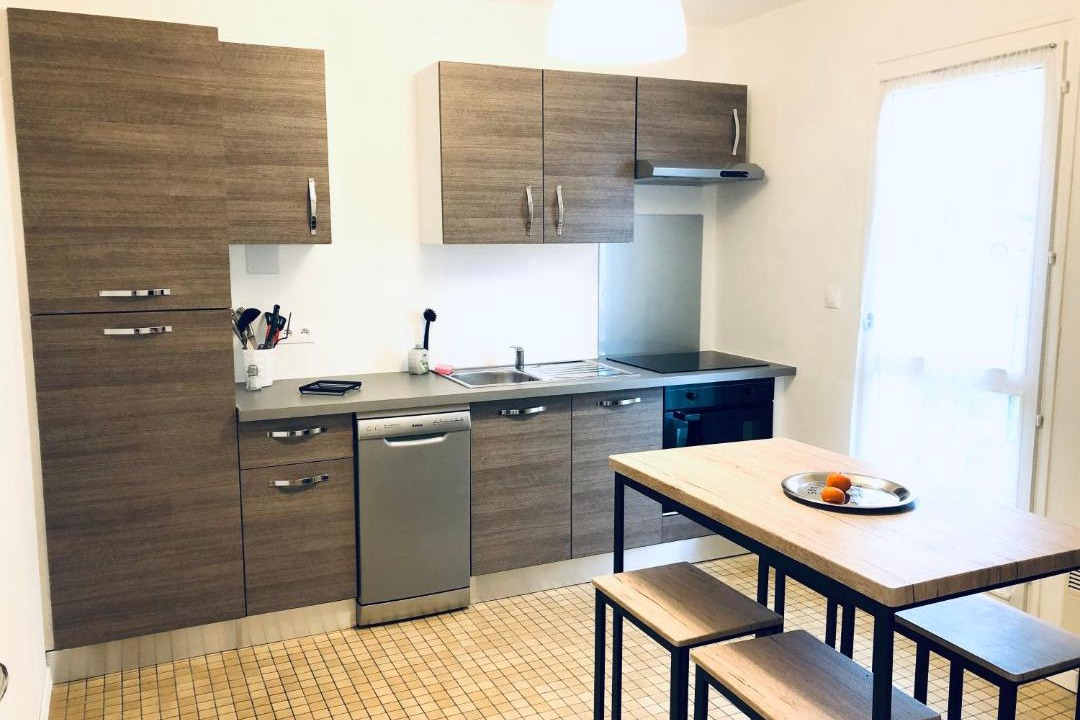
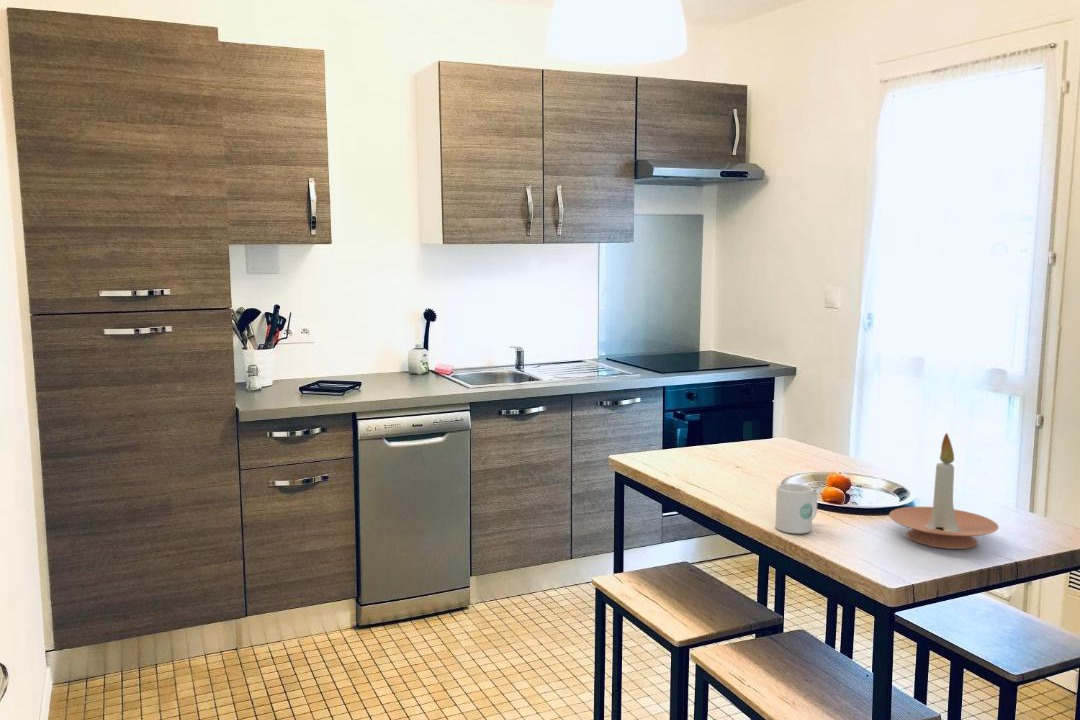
+ mug [774,482,818,535]
+ candle holder [888,432,999,550]
